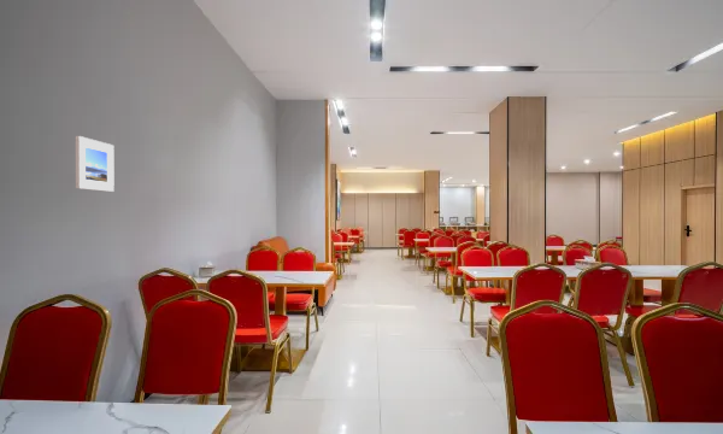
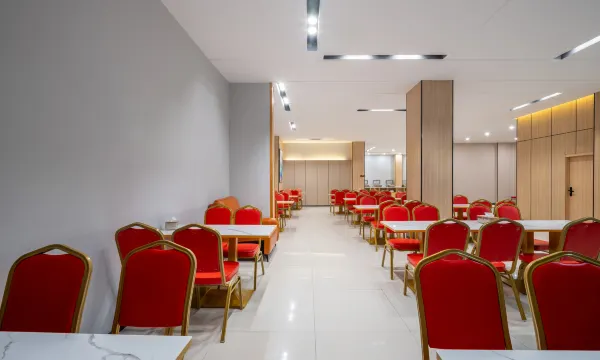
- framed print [75,135,116,193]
